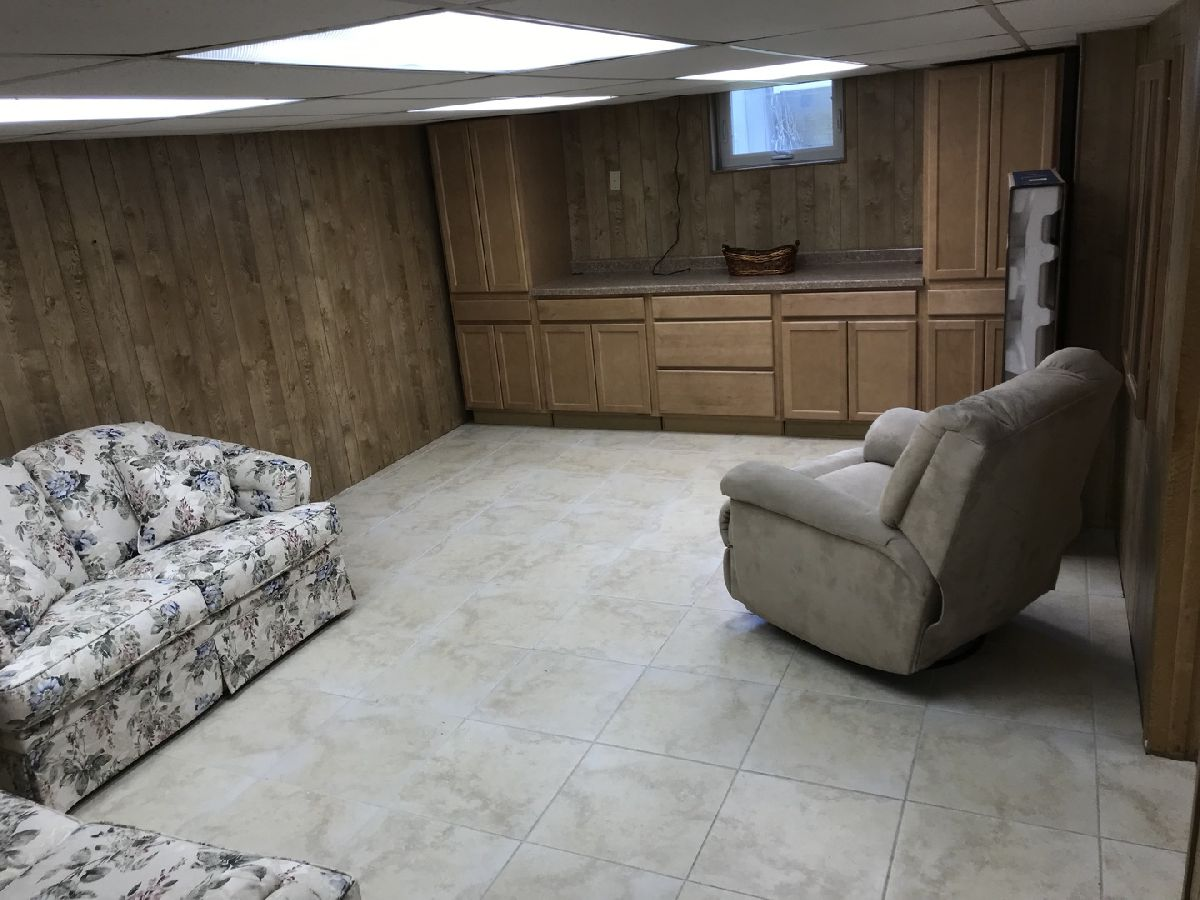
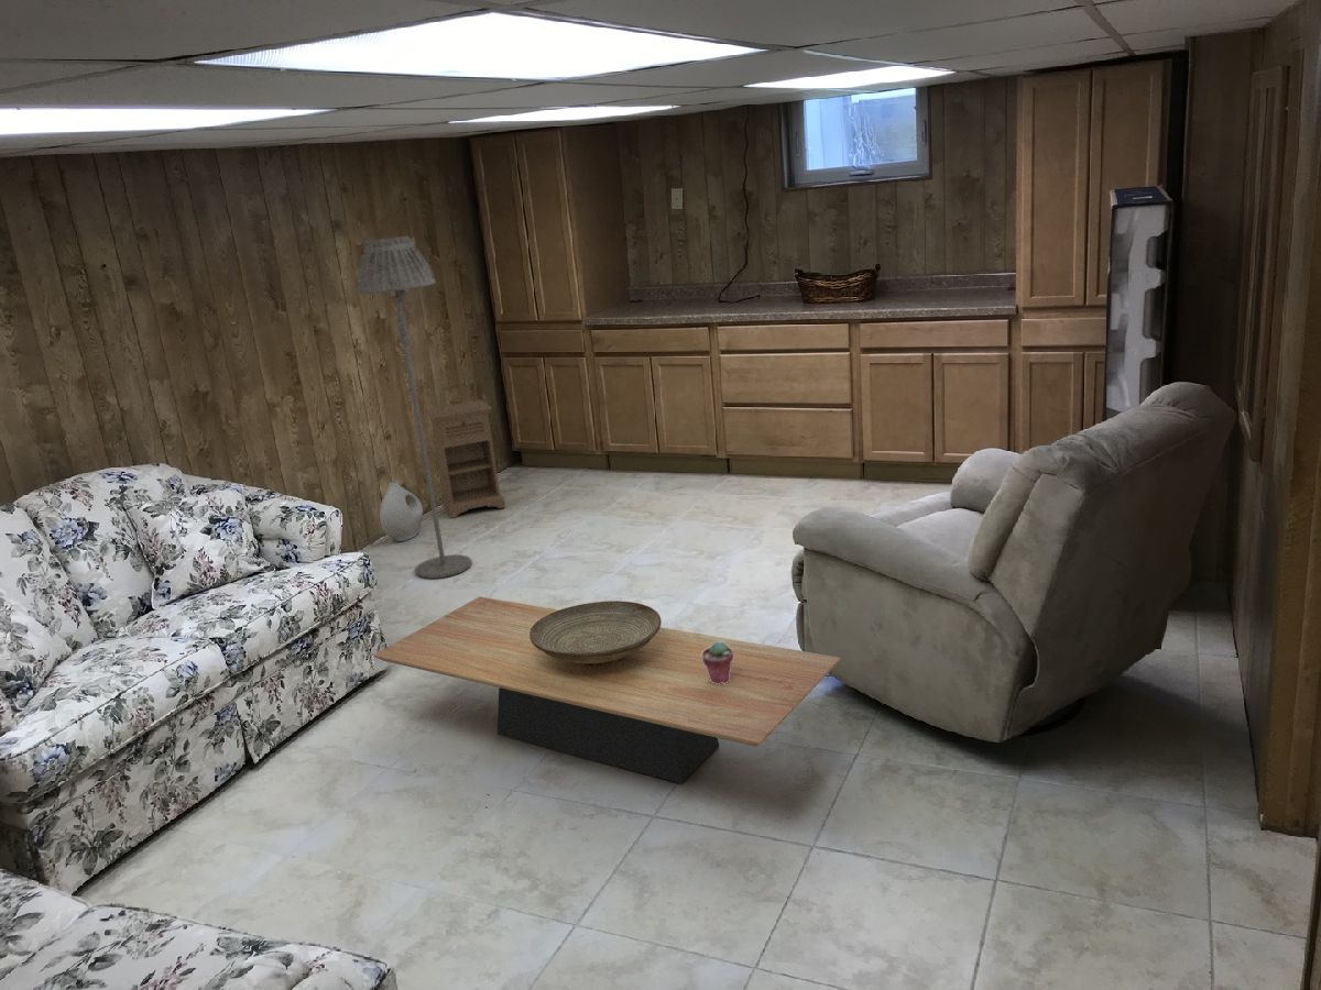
+ decorative bowl [530,600,663,666]
+ vase [379,480,424,542]
+ floor lamp [354,235,473,580]
+ nightstand [424,398,506,519]
+ potted succulent [701,641,734,684]
+ coffee table [372,596,842,784]
